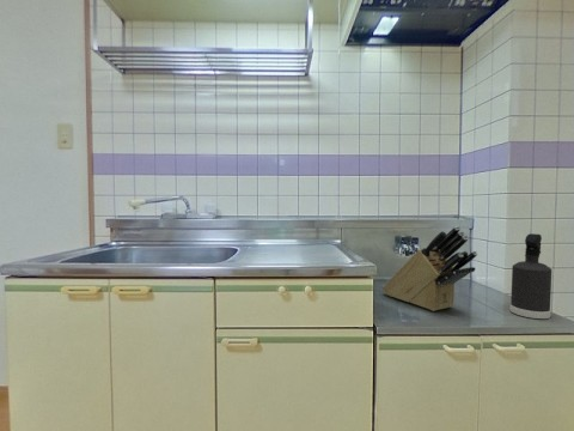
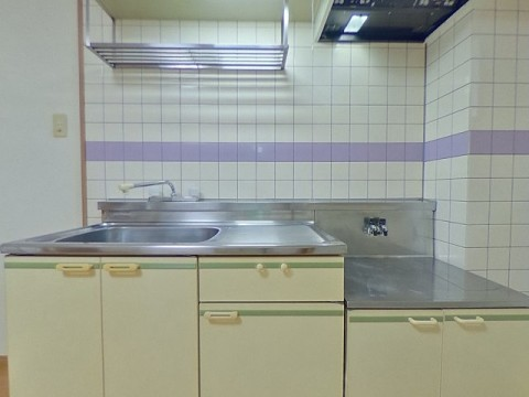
- spray bottle [508,232,552,320]
- knife block [381,225,478,312]
